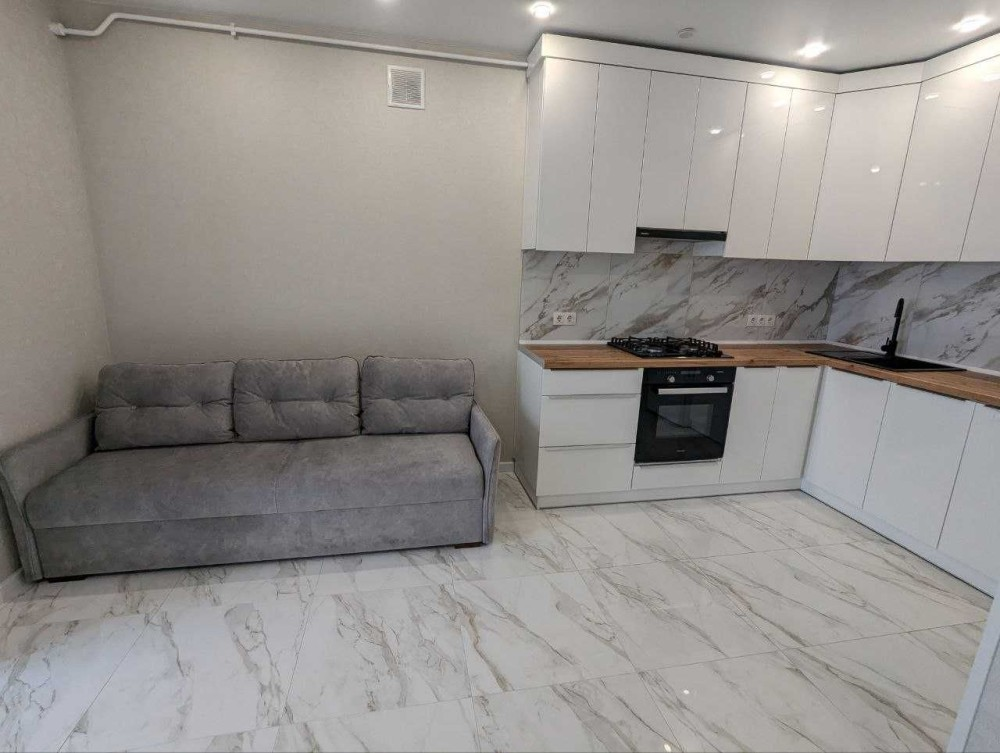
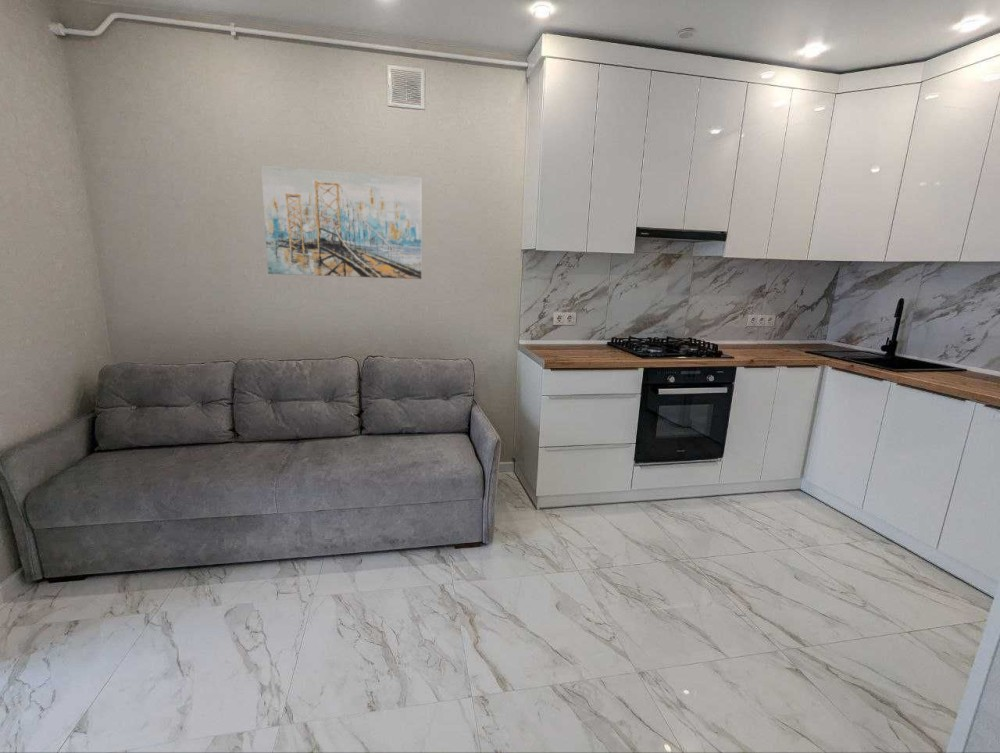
+ wall art [260,165,423,280]
